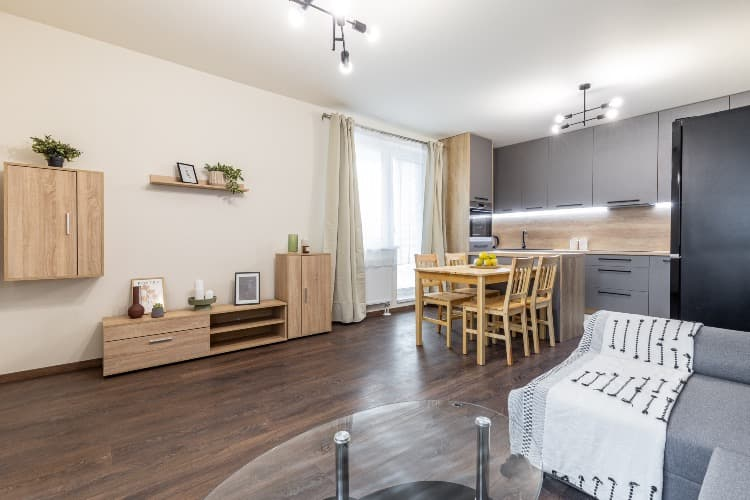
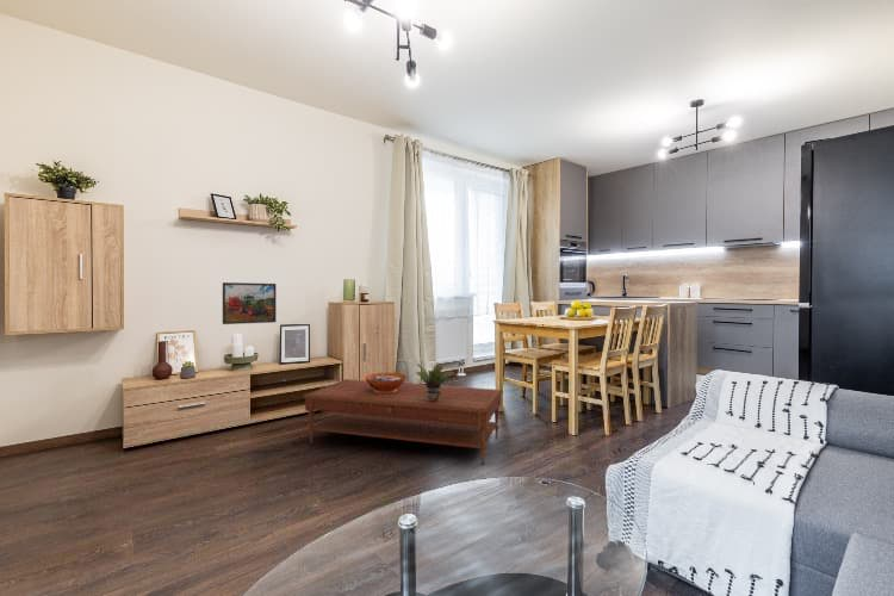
+ coffee table [302,378,504,466]
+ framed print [222,281,278,325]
+ decorative bowl [364,372,408,393]
+ potted plant [414,362,455,402]
